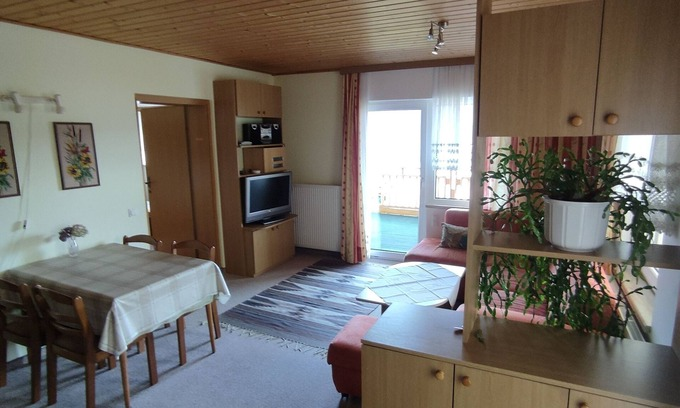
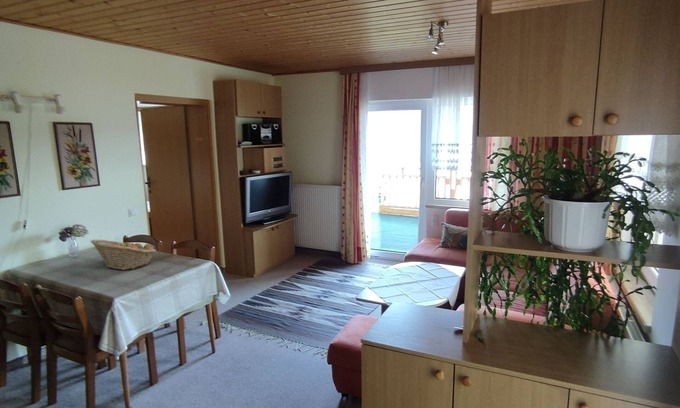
+ fruit basket [89,238,157,271]
